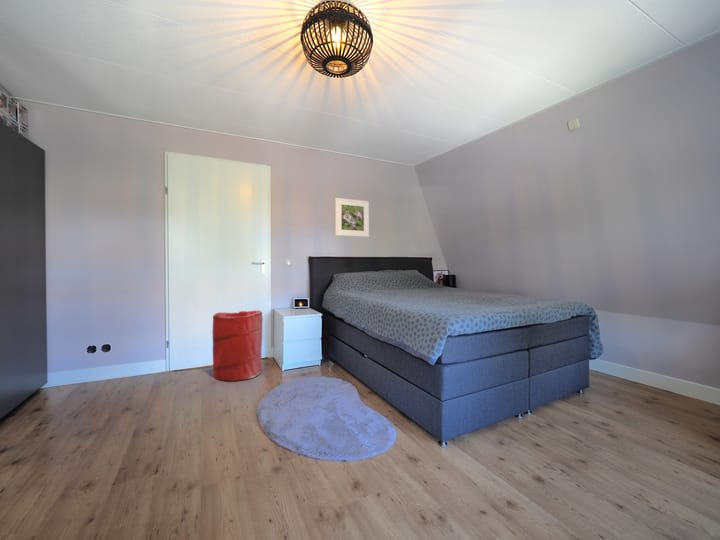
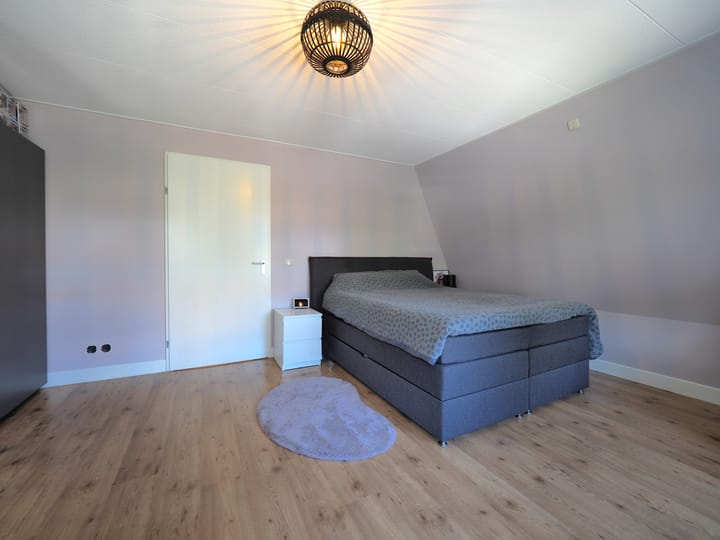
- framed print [334,197,370,238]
- laundry hamper [211,309,264,382]
